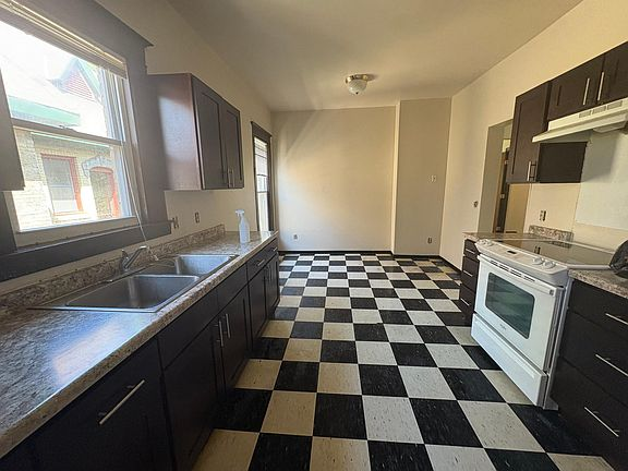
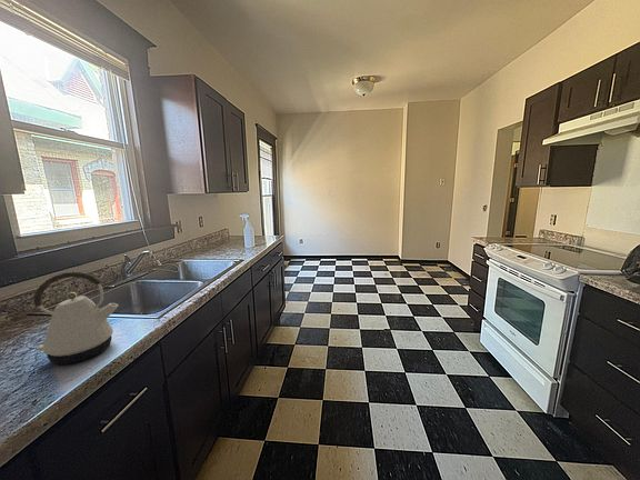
+ kettle [33,271,119,366]
